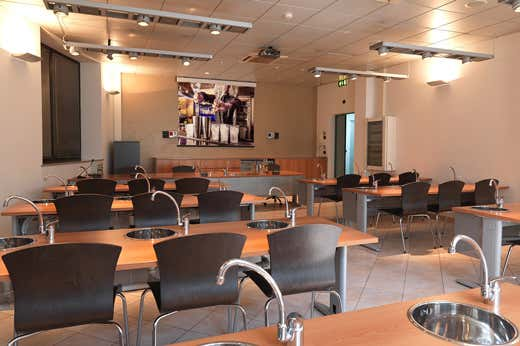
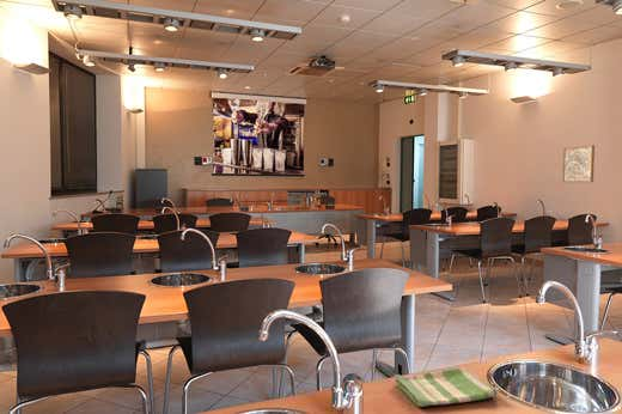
+ dish towel [394,366,500,408]
+ wall art [561,144,596,183]
